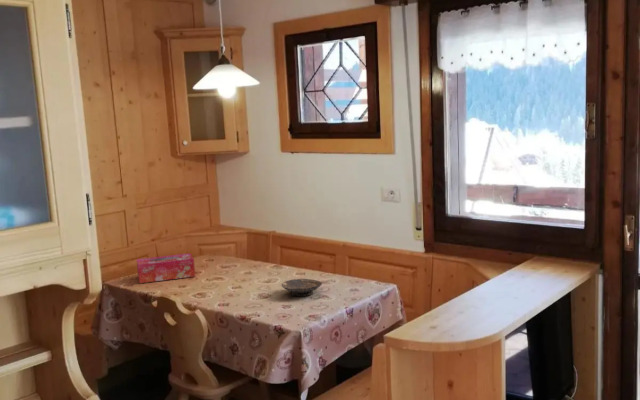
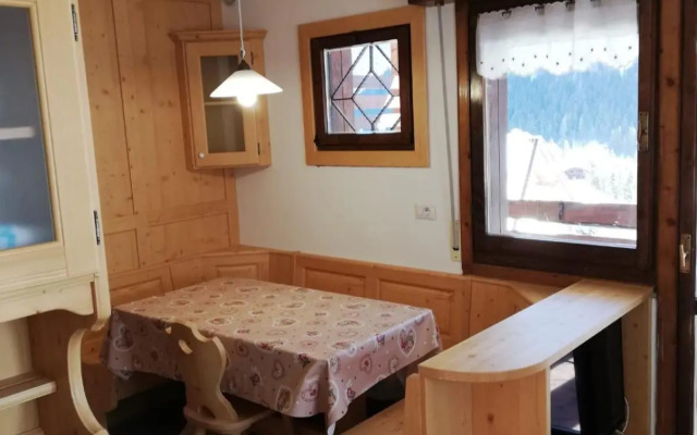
- bowl [281,278,323,297]
- tissue box [136,252,196,284]
